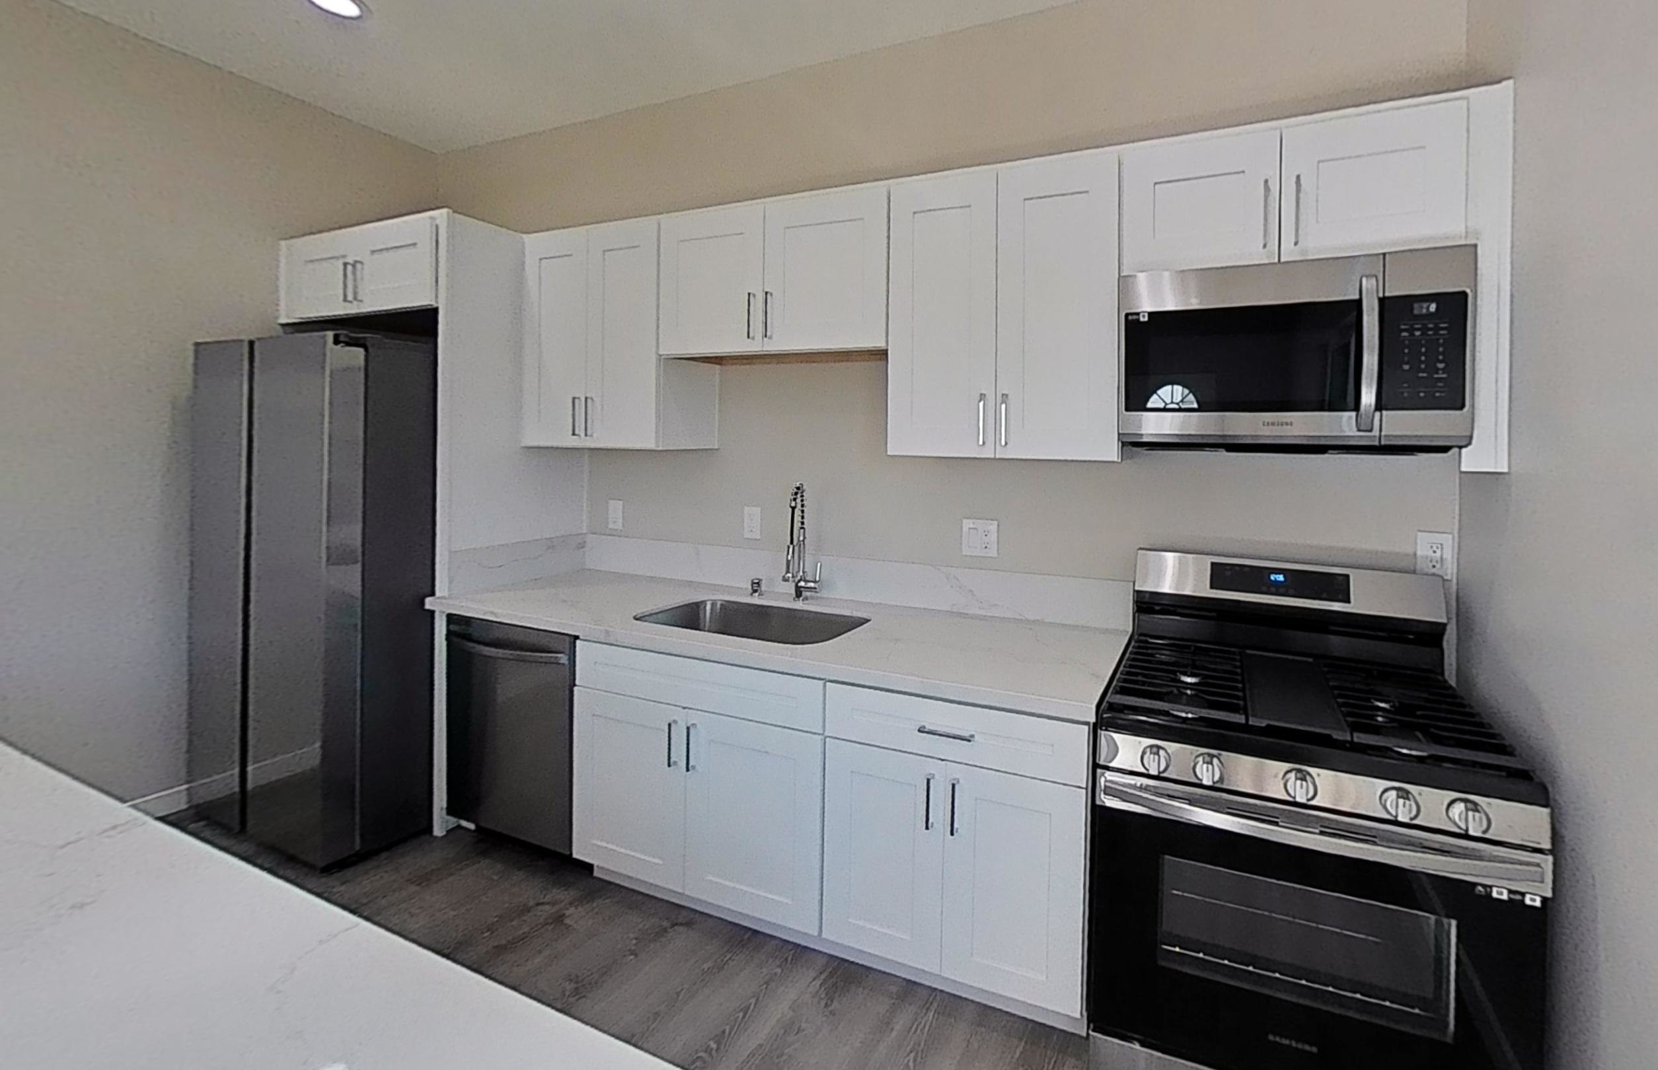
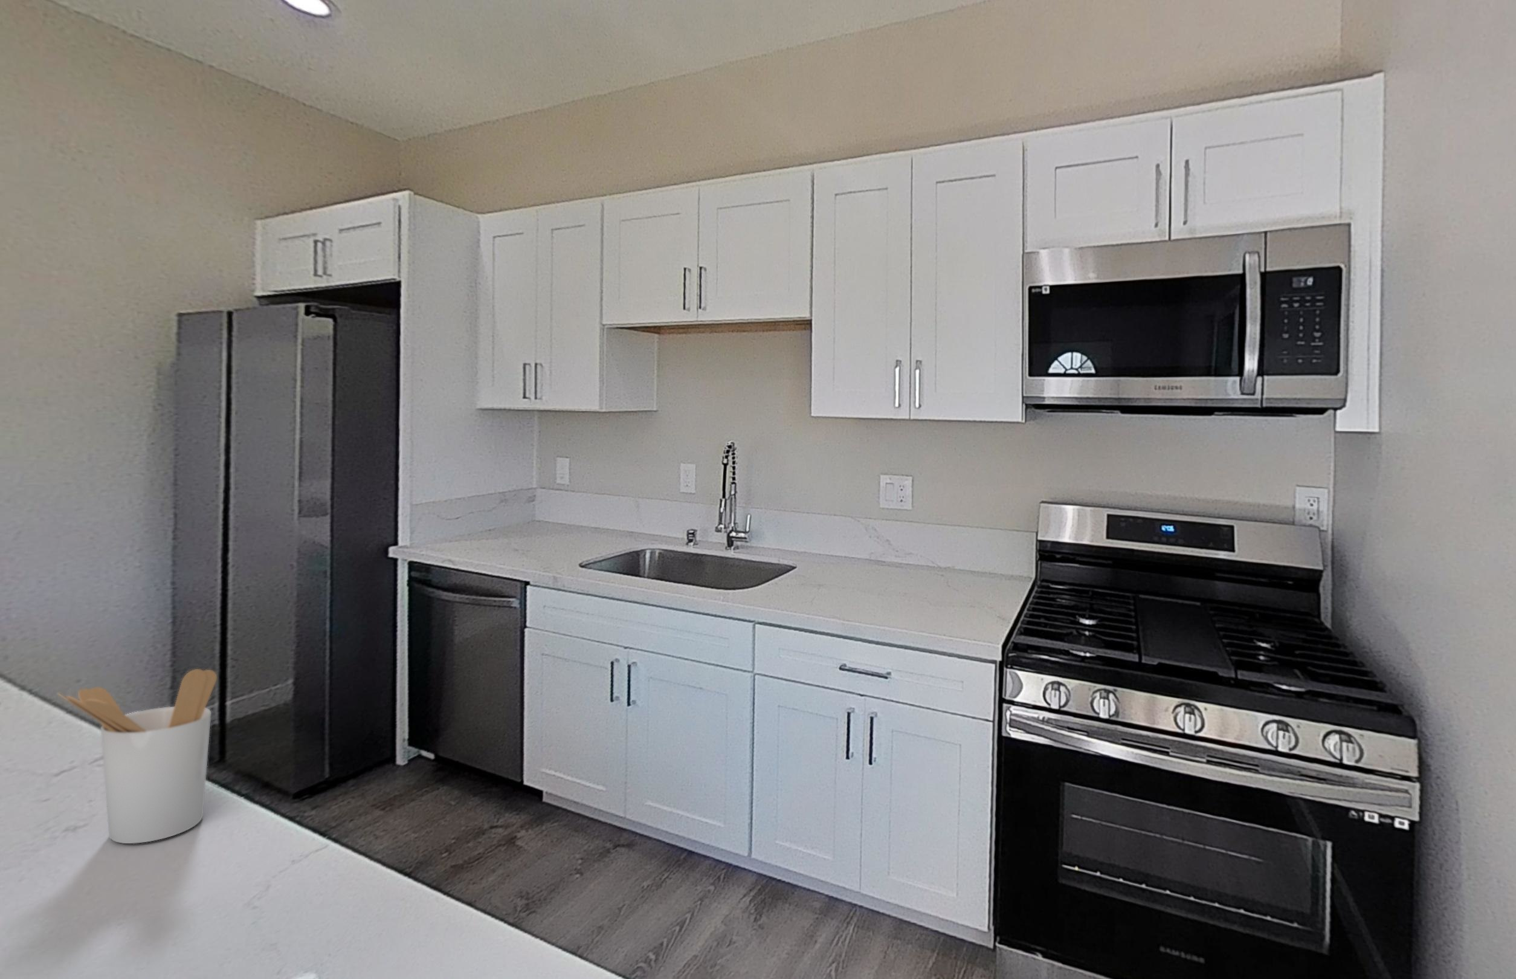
+ utensil holder [56,669,218,844]
